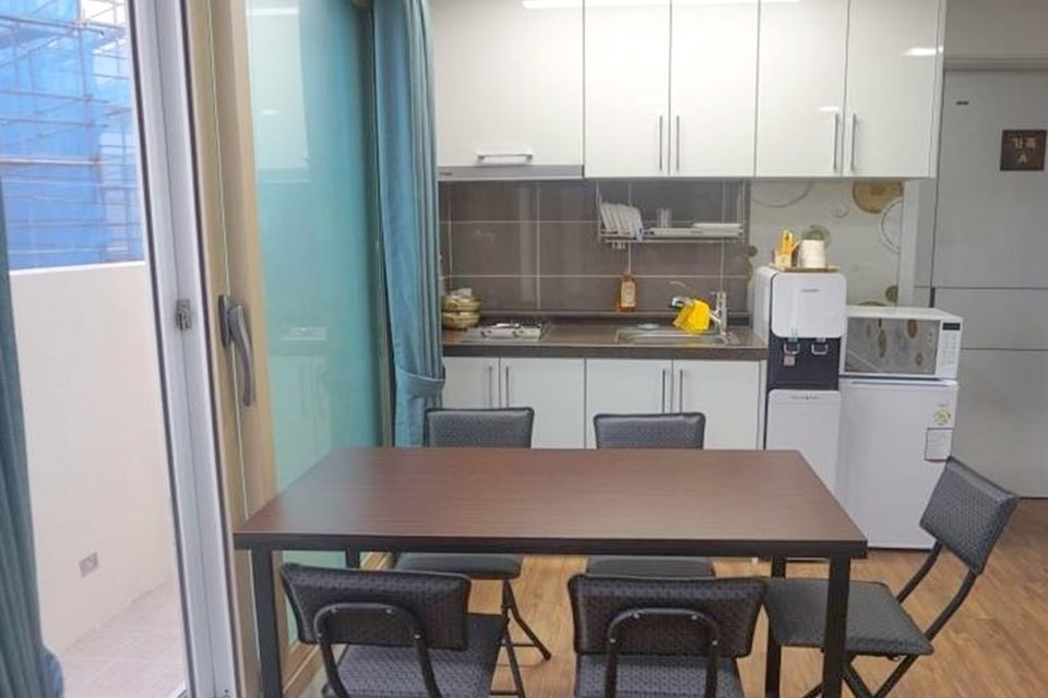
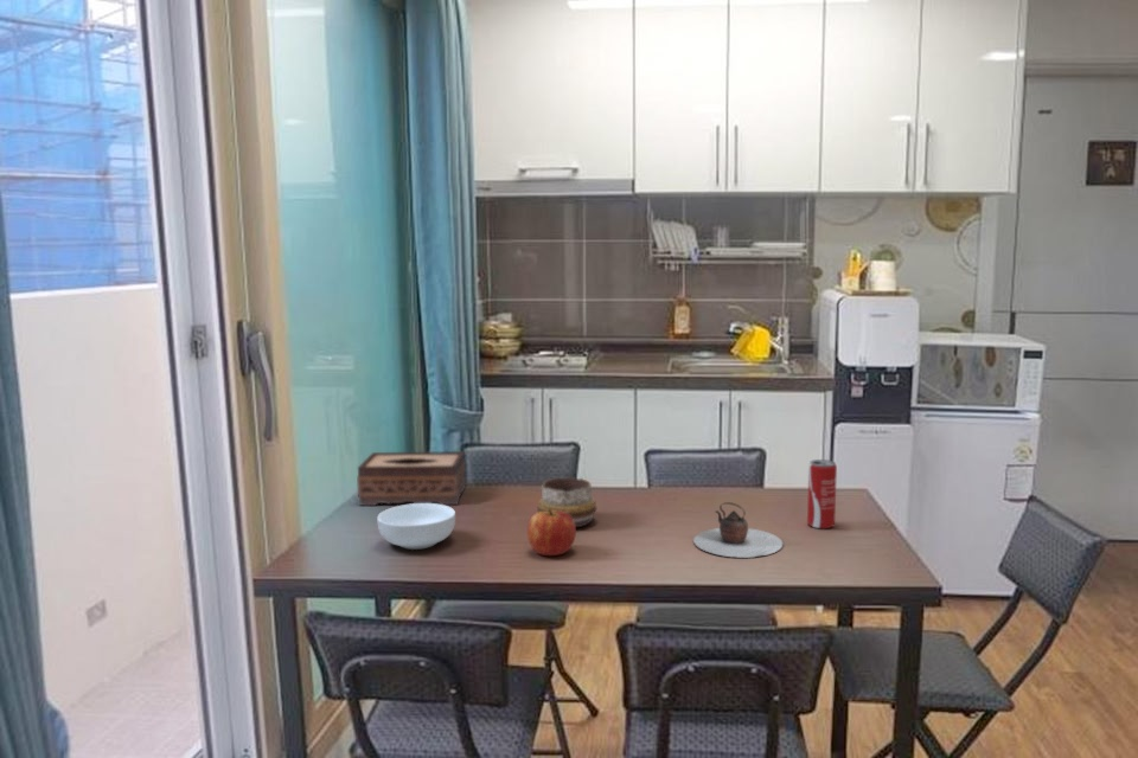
+ tissue box [356,450,467,507]
+ teapot [692,501,784,559]
+ cereal bowl [376,502,456,551]
+ decorative bowl [536,476,597,528]
+ beverage can [806,458,838,529]
+ apple [526,509,577,557]
